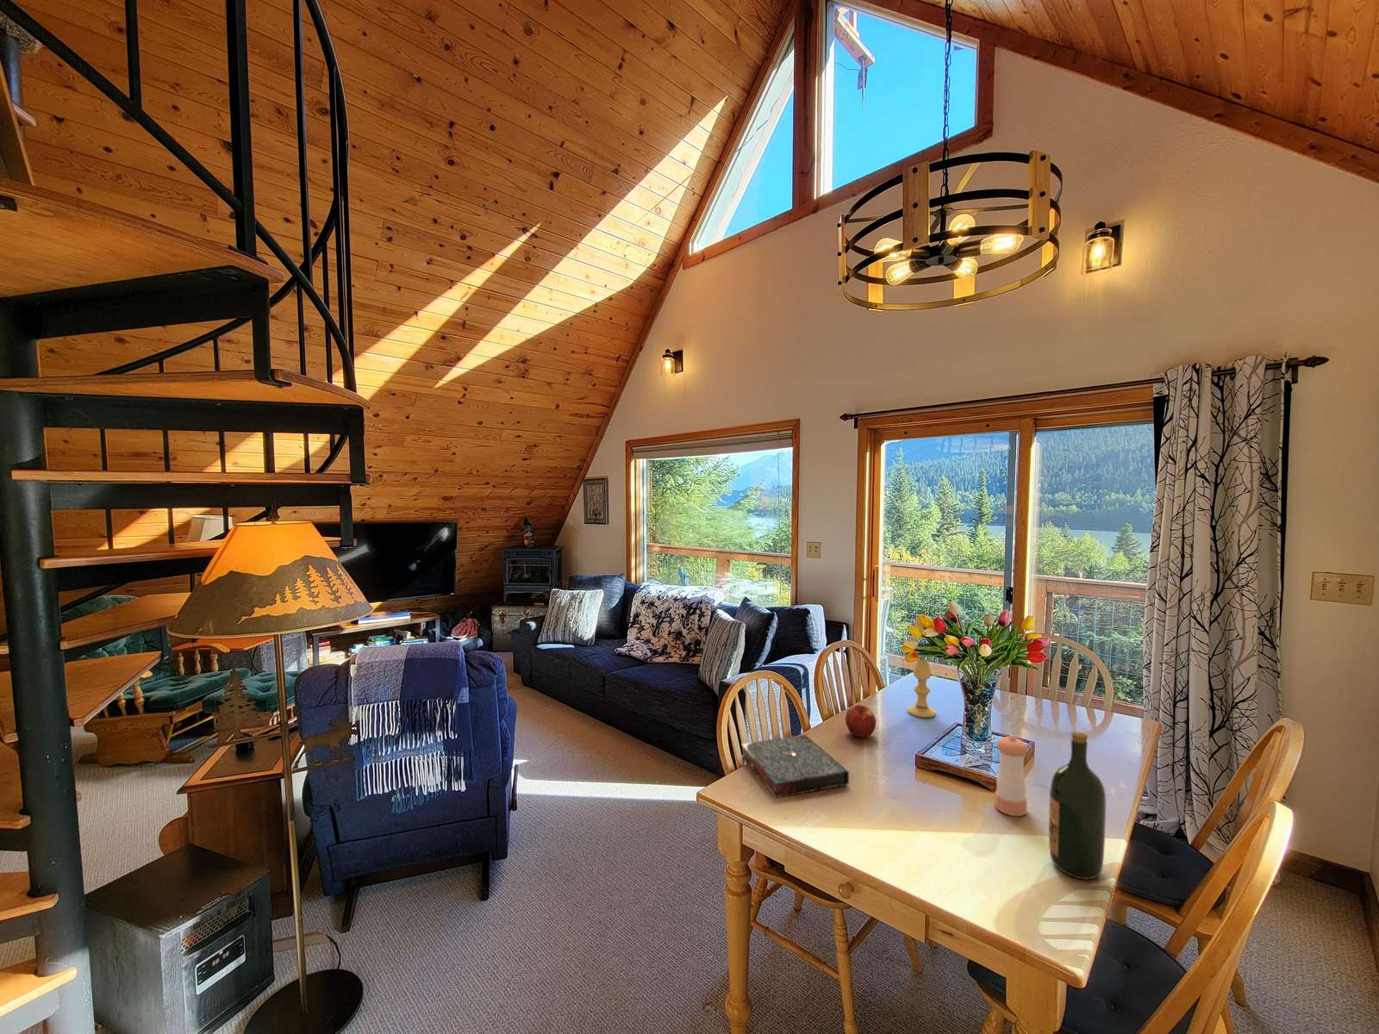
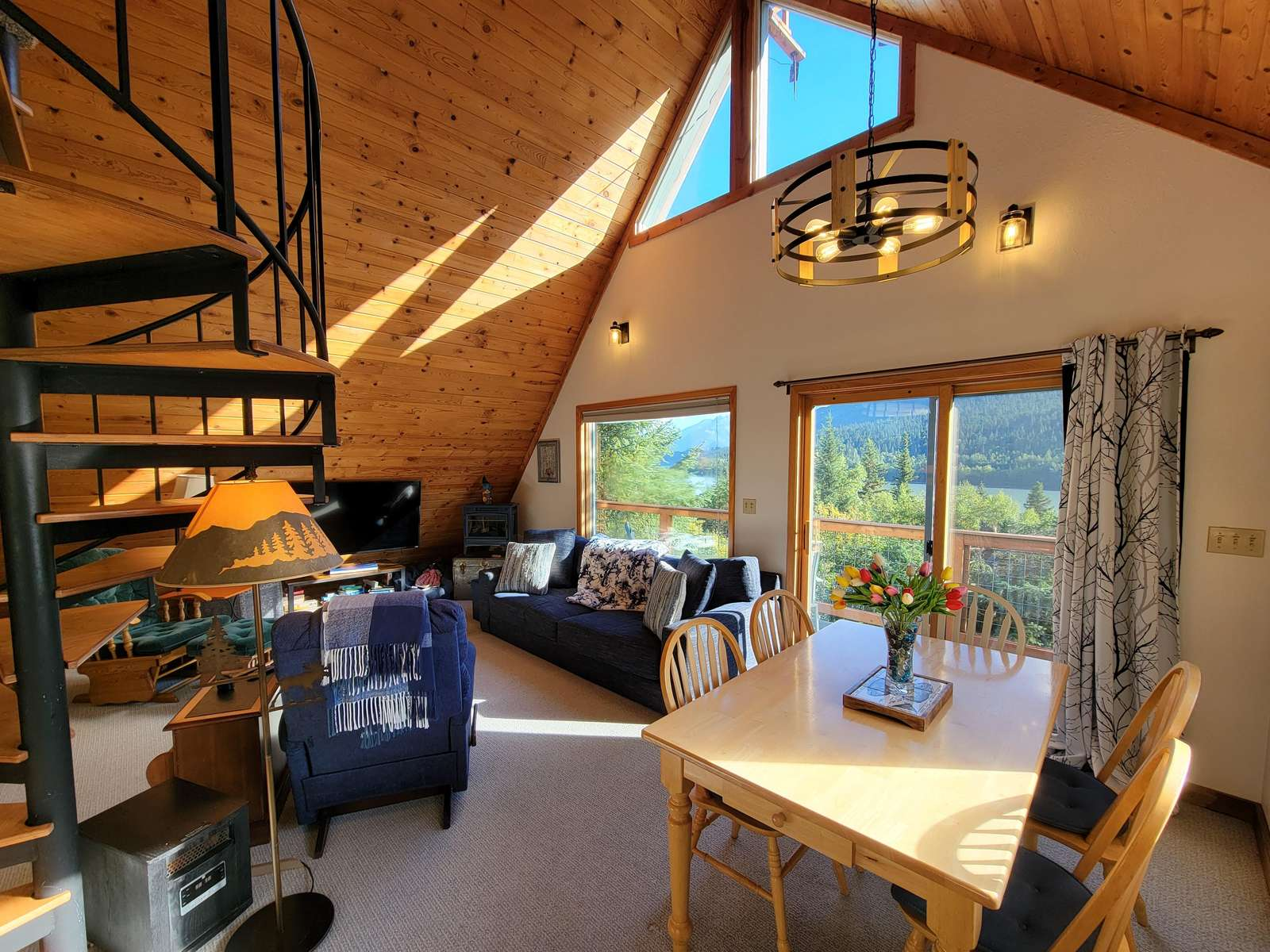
- book [741,734,850,798]
- wine bottle [1048,731,1106,881]
- apple [845,704,877,739]
- candle holder [908,659,937,719]
- pepper shaker [994,735,1028,817]
